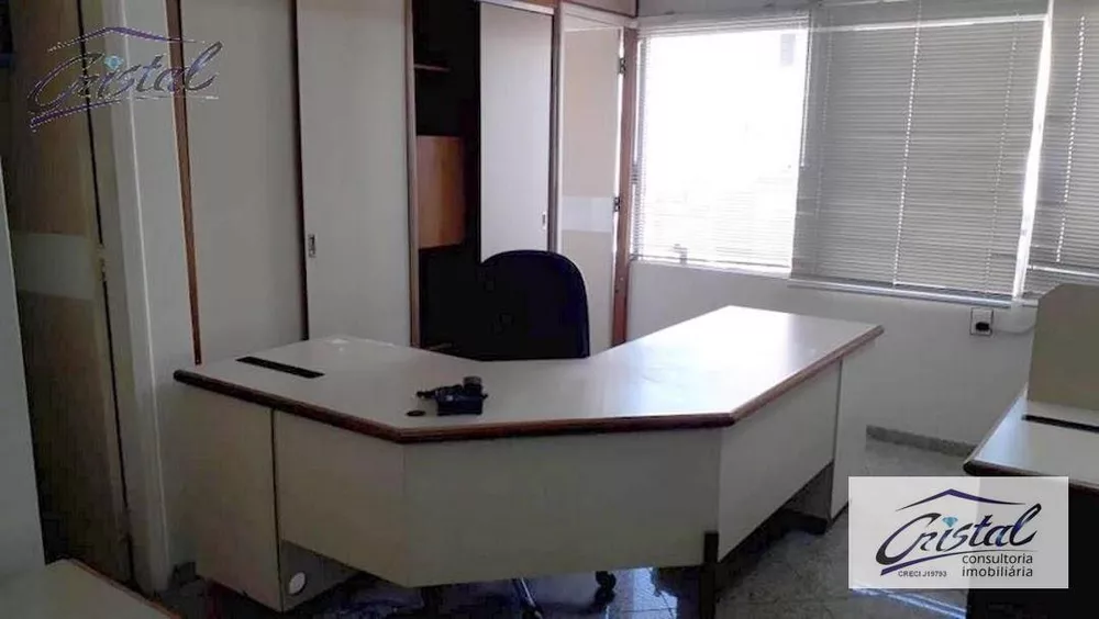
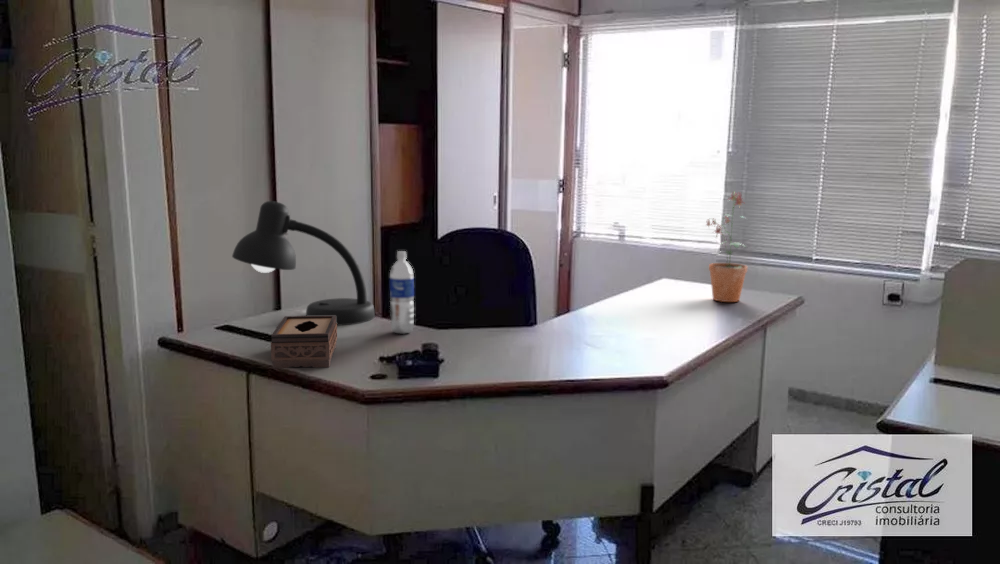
+ tissue box [270,315,338,369]
+ water bottle [389,250,415,335]
+ desk lamp [231,200,376,326]
+ potted plant [704,191,748,303]
